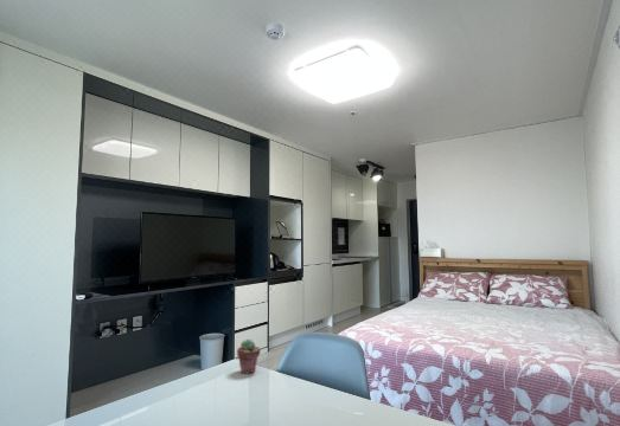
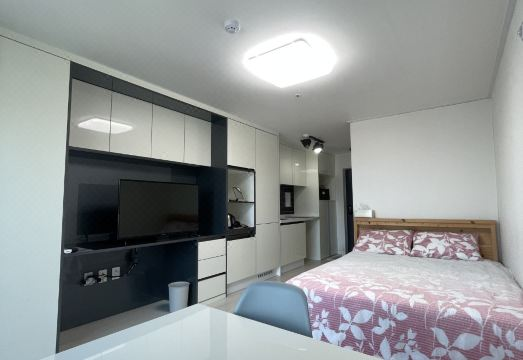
- potted succulent [236,338,262,375]
